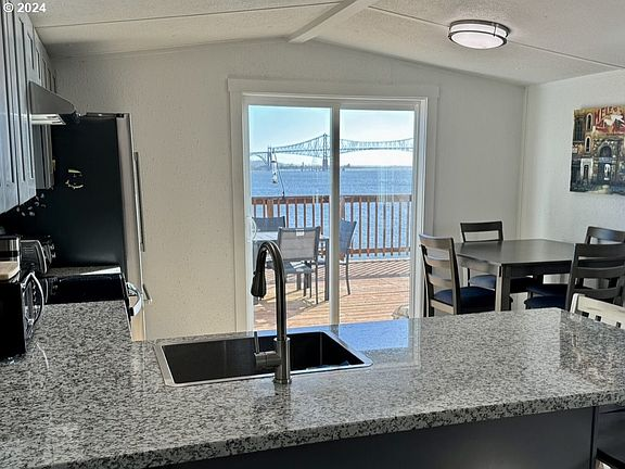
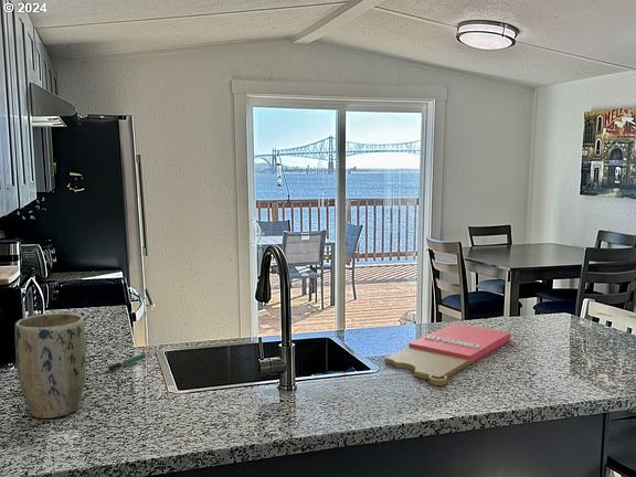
+ plant pot [14,312,87,420]
+ pen [102,352,149,372]
+ cutting board [384,322,511,386]
